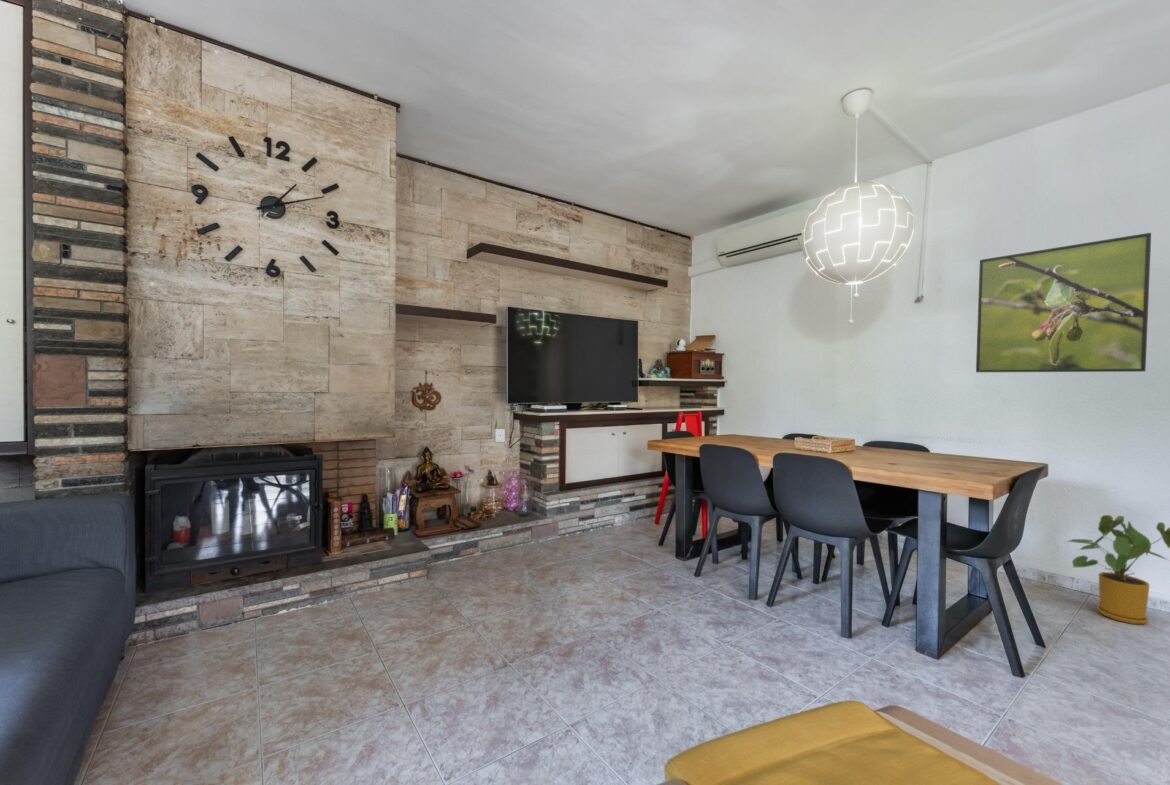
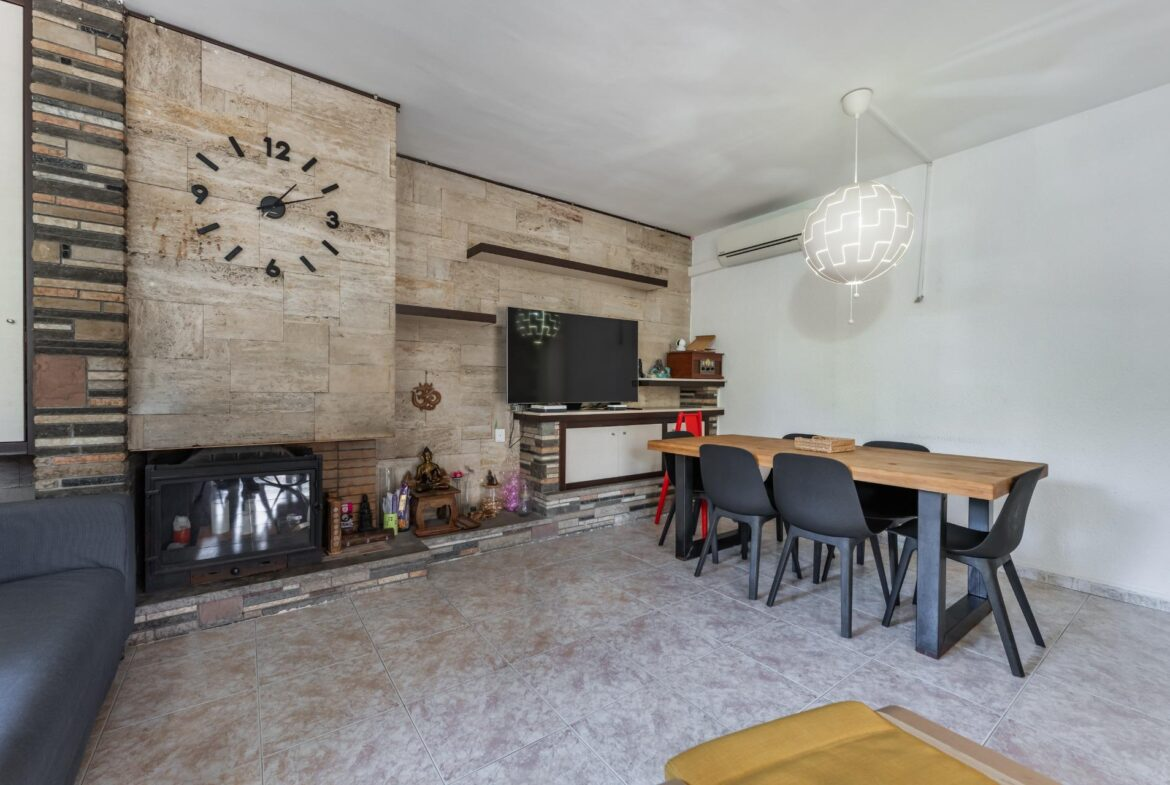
- house plant [1066,514,1170,625]
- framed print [975,232,1152,373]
